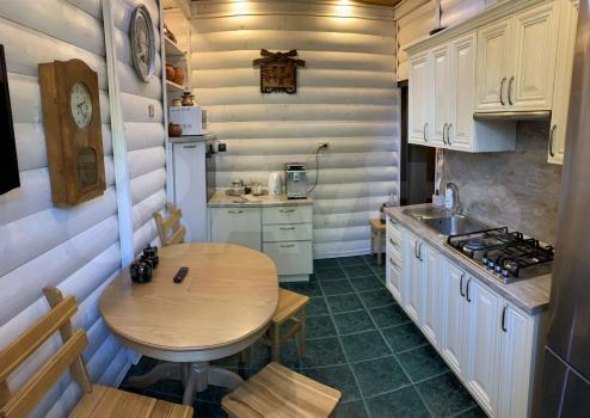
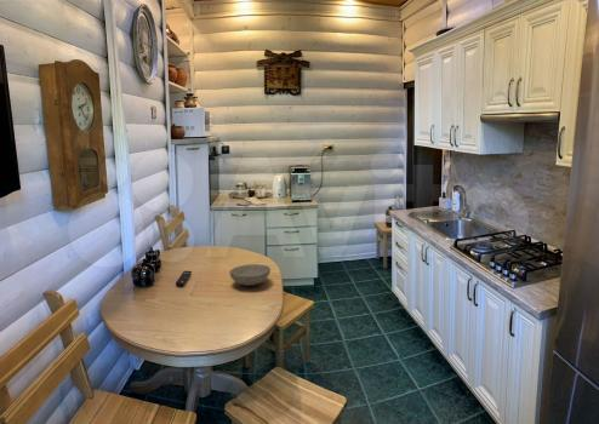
+ bowl [228,263,272,287]
